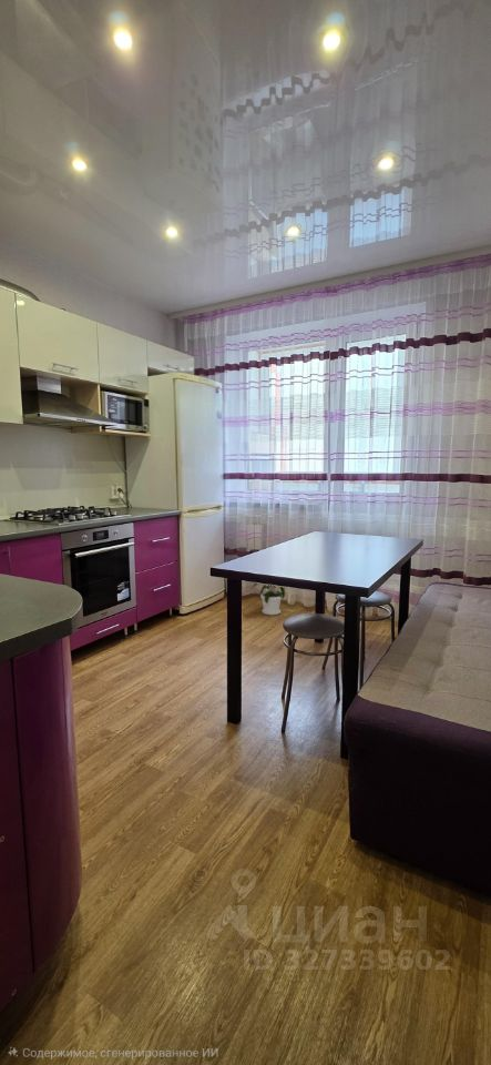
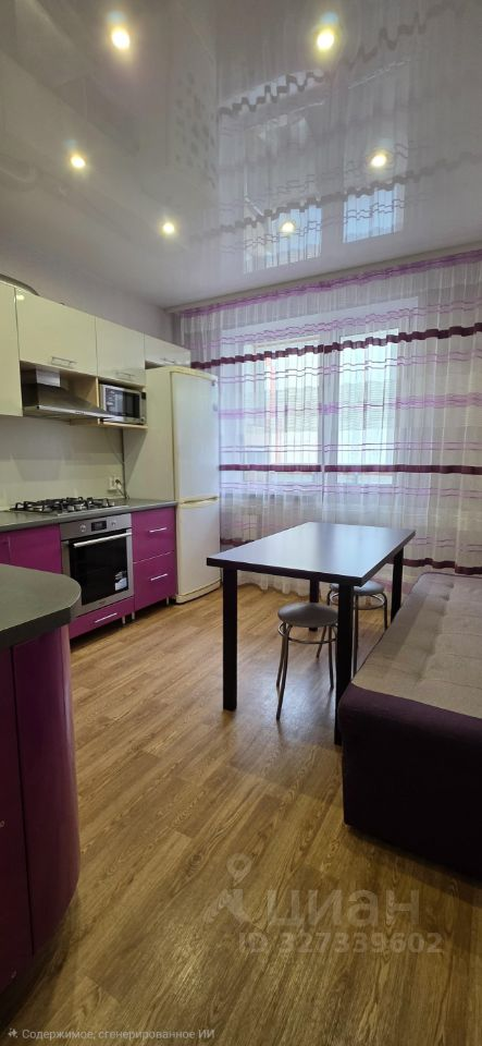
- house plant [252,582,286,617]
